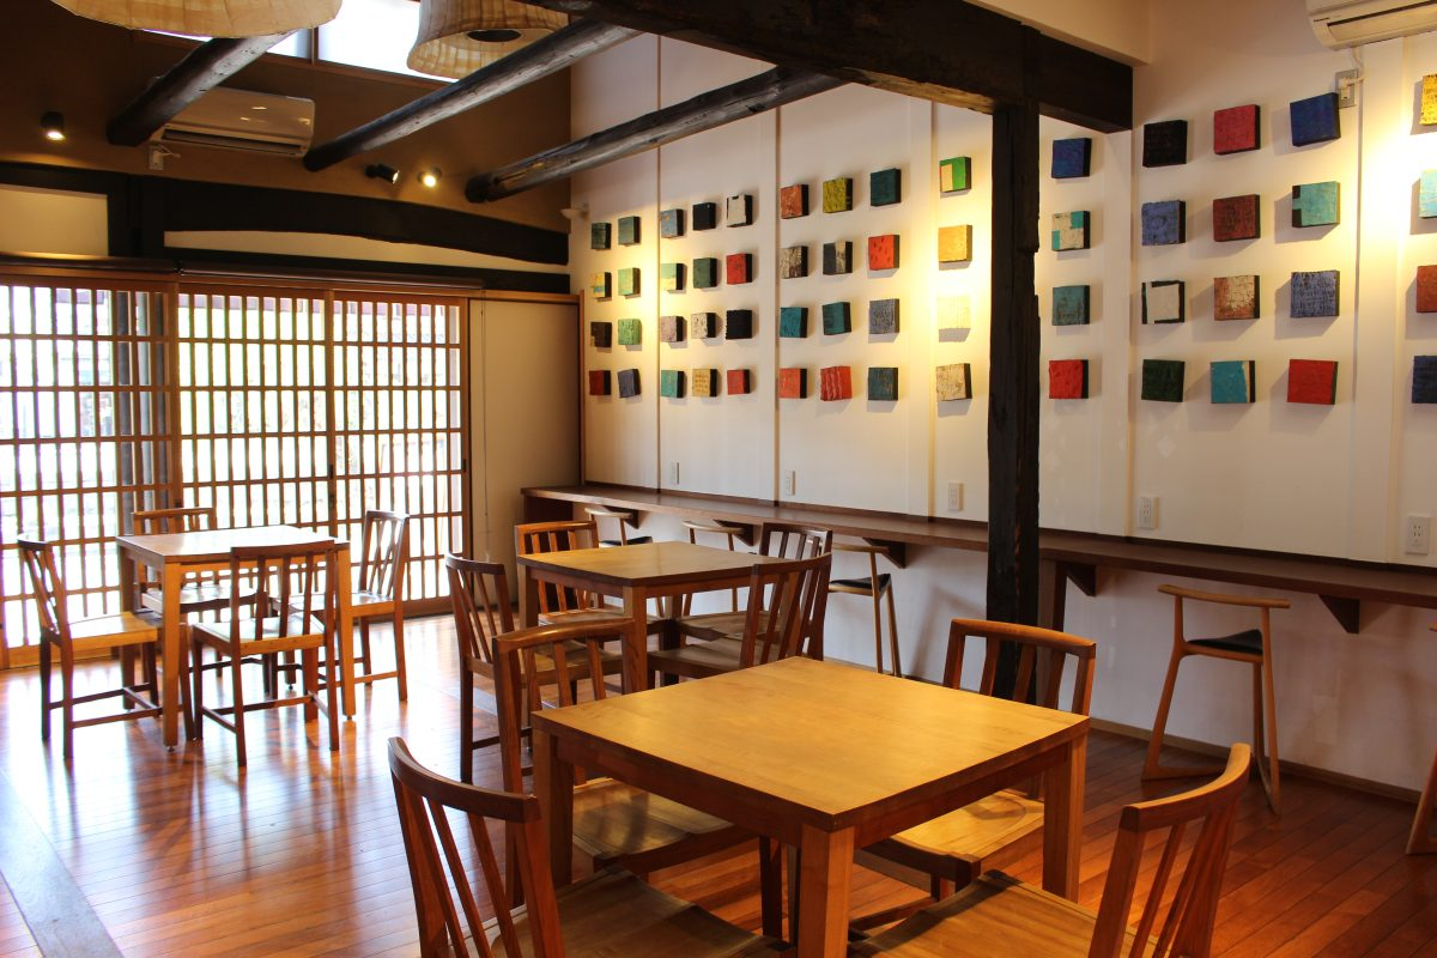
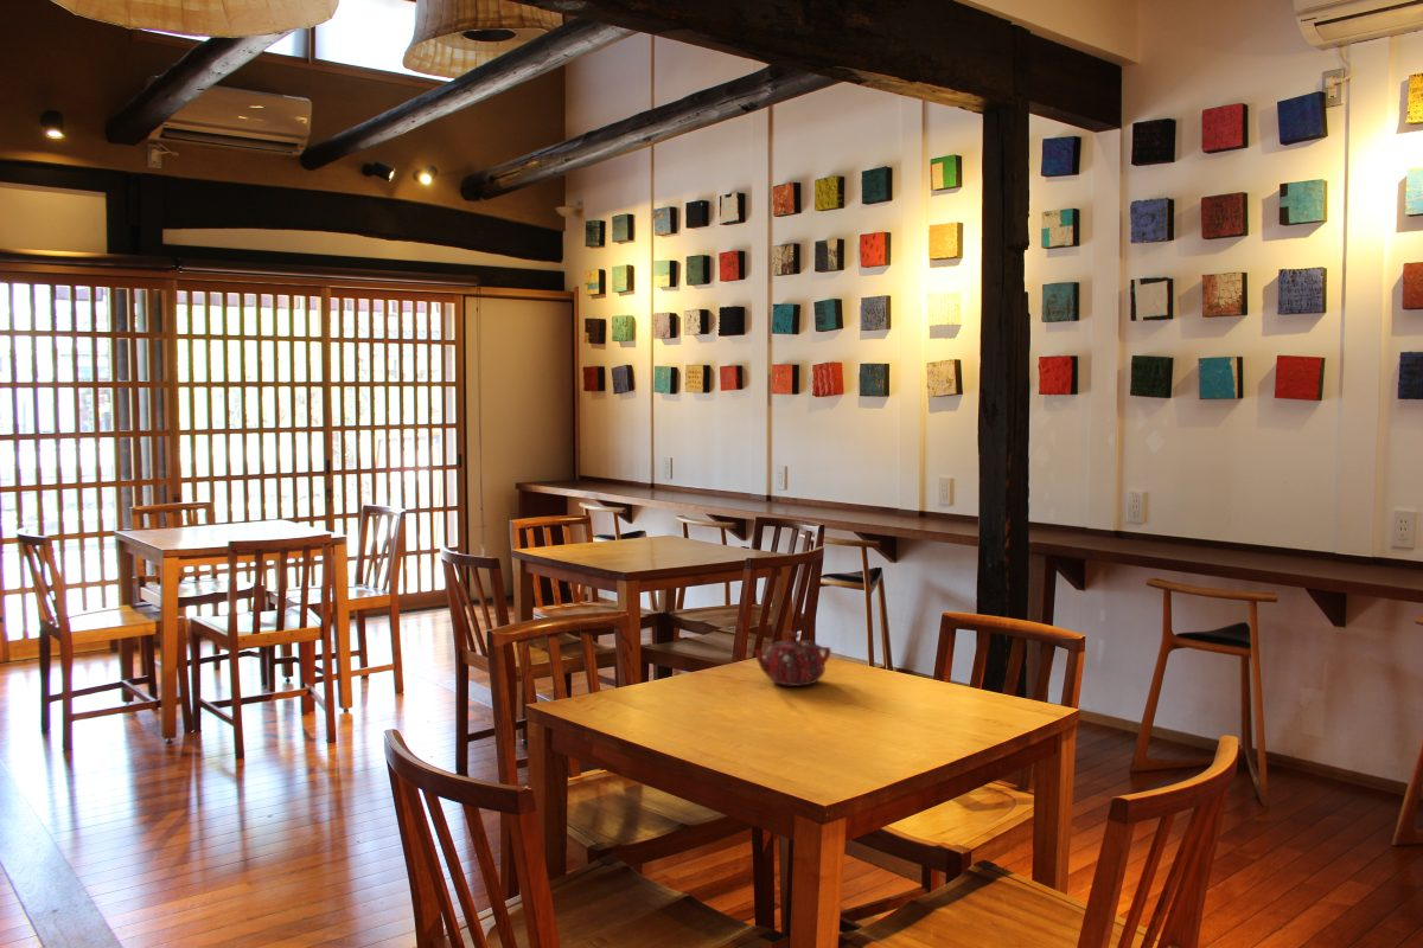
+ teapot [751,629,832,687]
